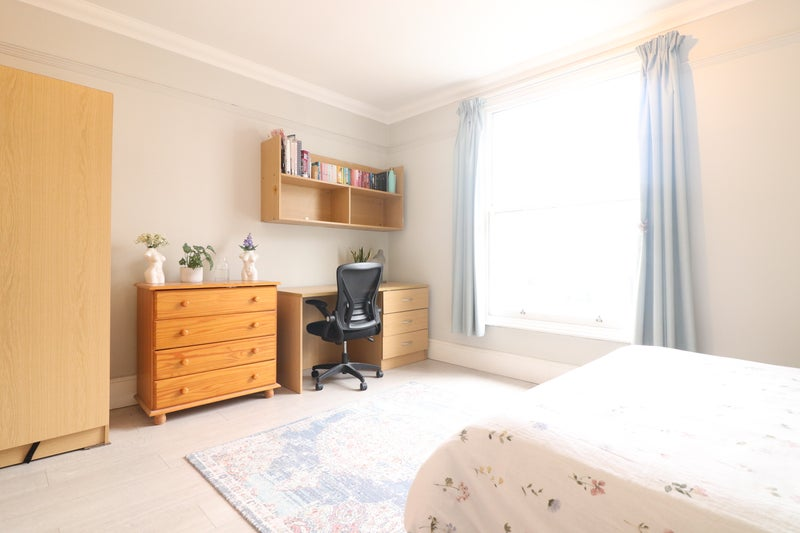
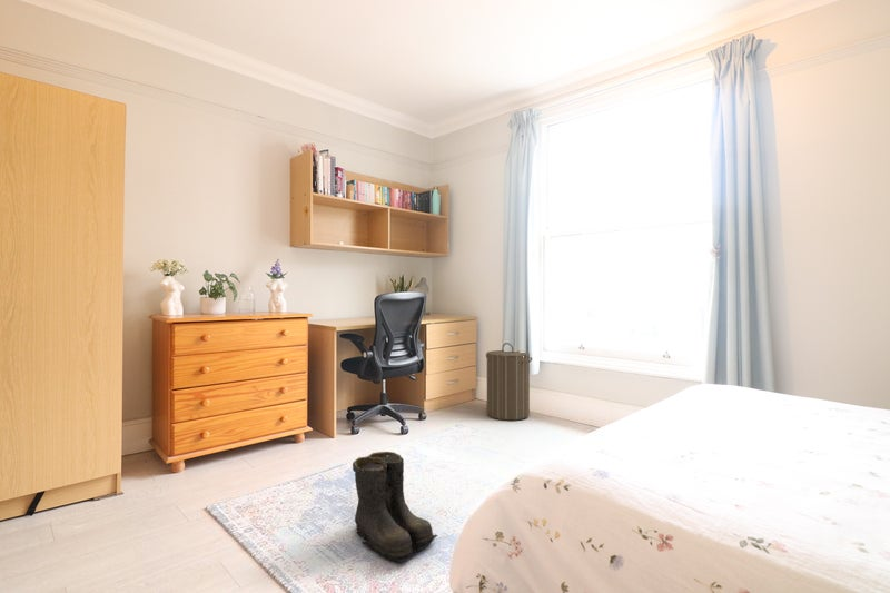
+ boots [352,451,438,563]
+ laundry hamper [485,342,533,422]
